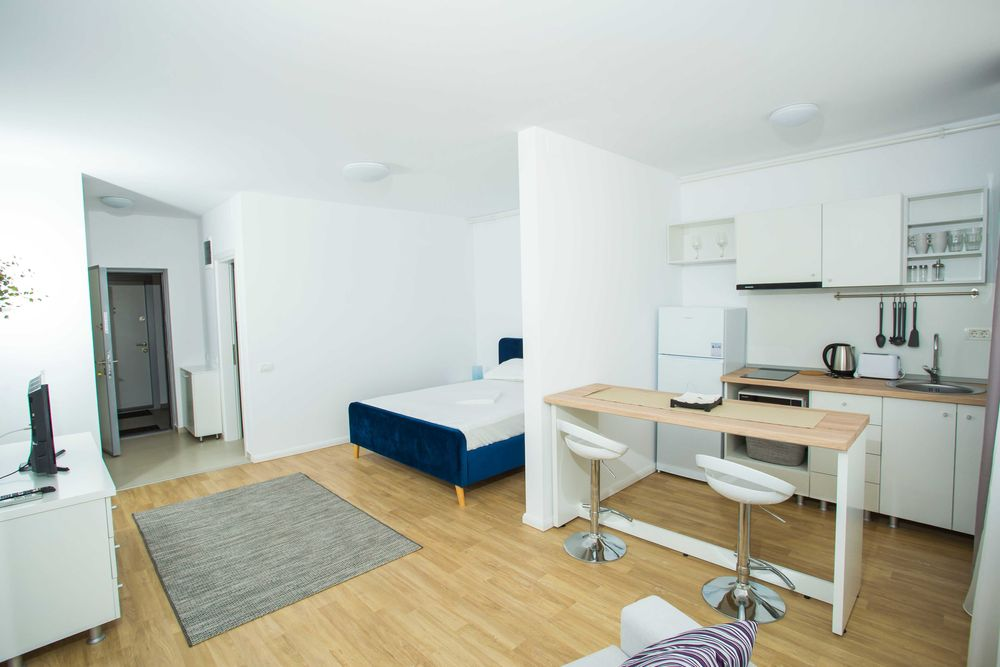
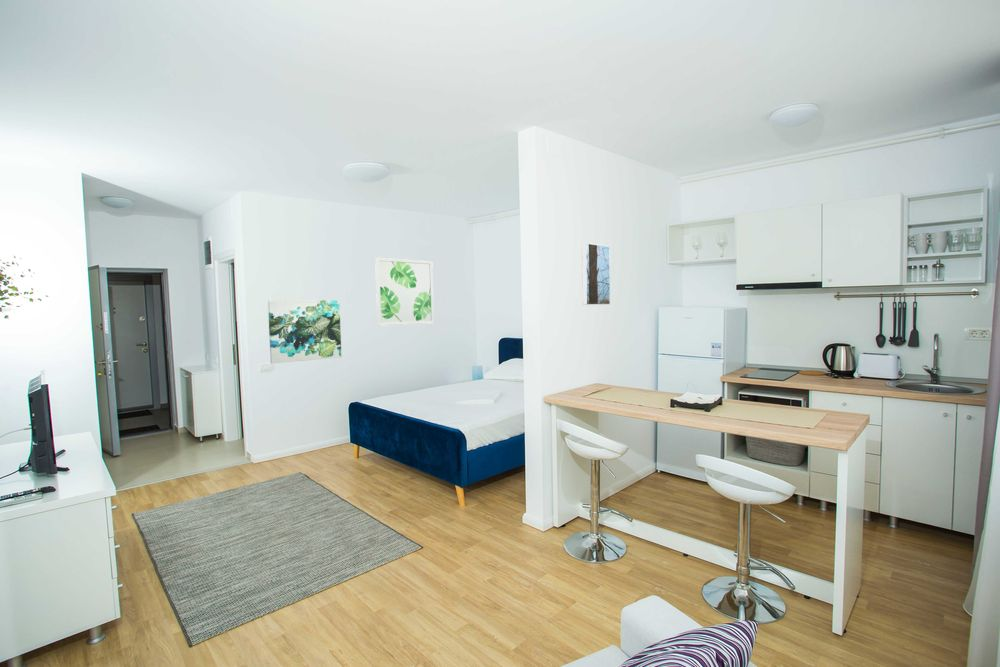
+ wall art [267,299,342,364]
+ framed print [581,242,611,306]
+ wall art [374,257,435,327]
